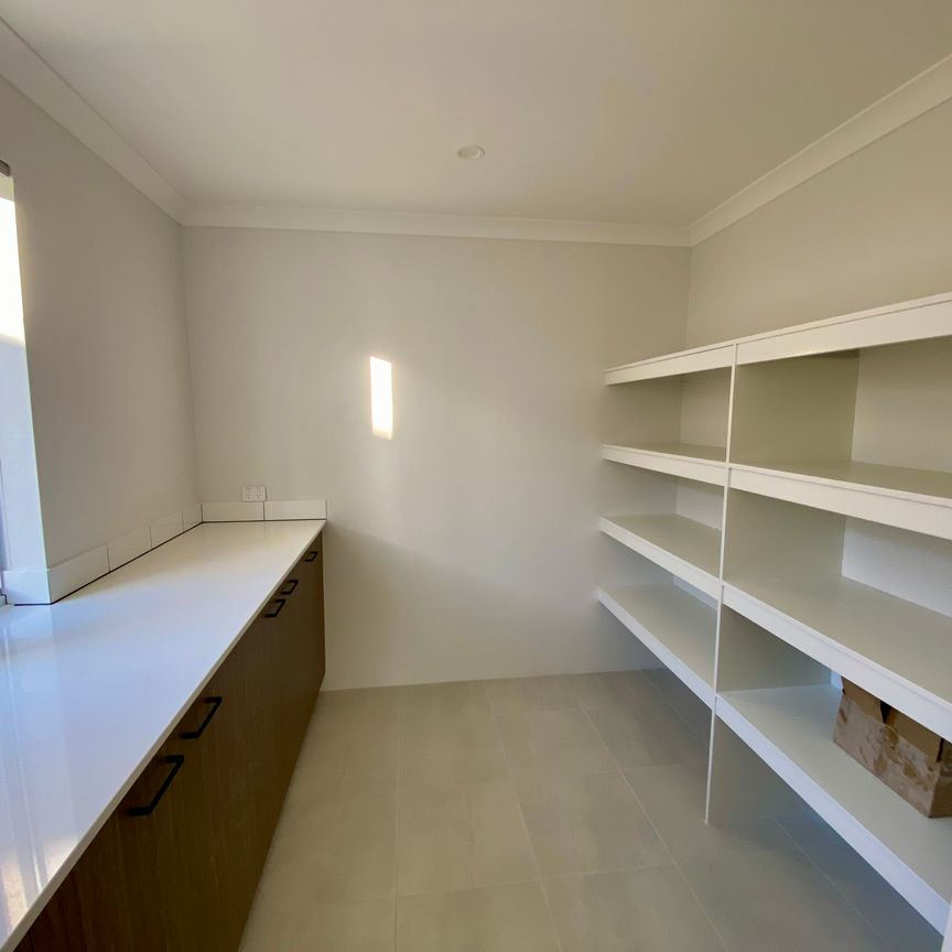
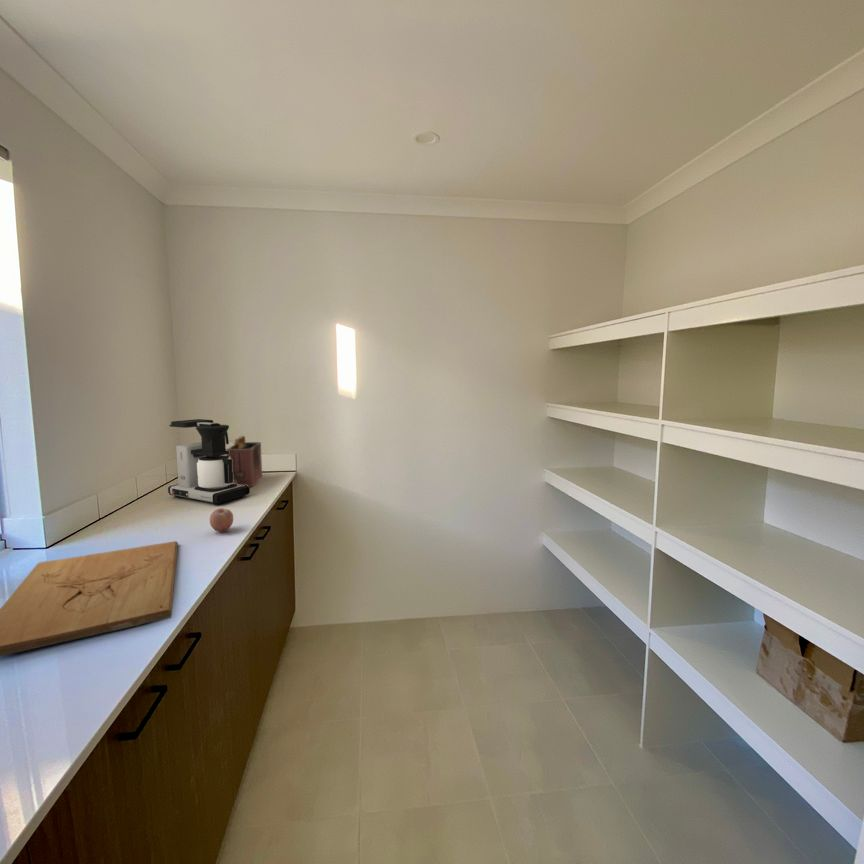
+ toaster [225,435,263,488]
+ cutting board [0,540,179,657]
+ fruit [209,507,234,533]
+ coffee maker [167,418,251,506]
